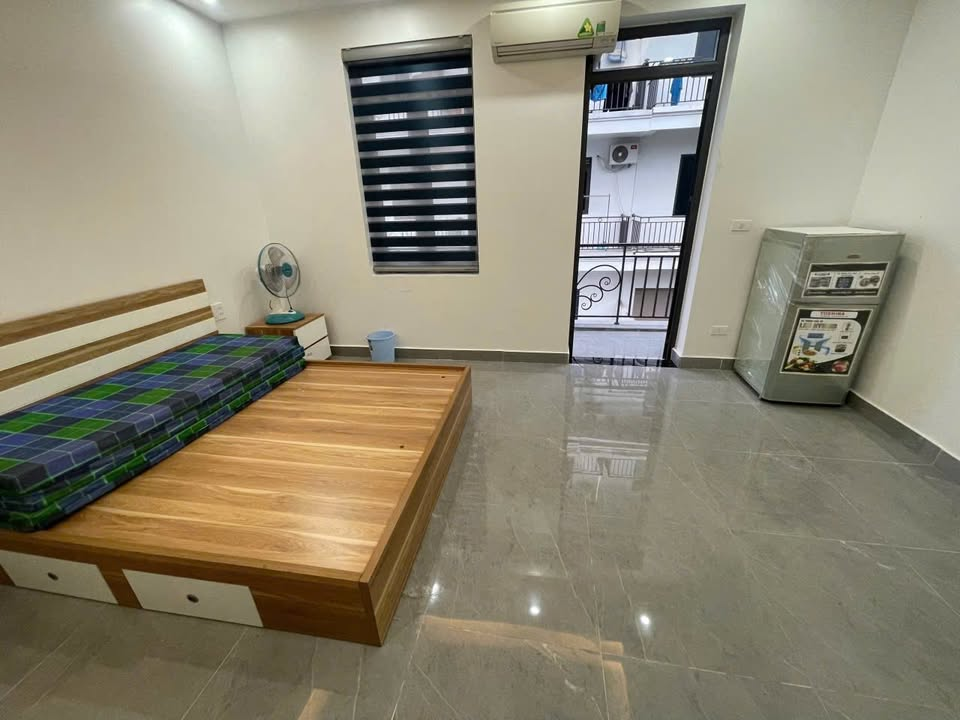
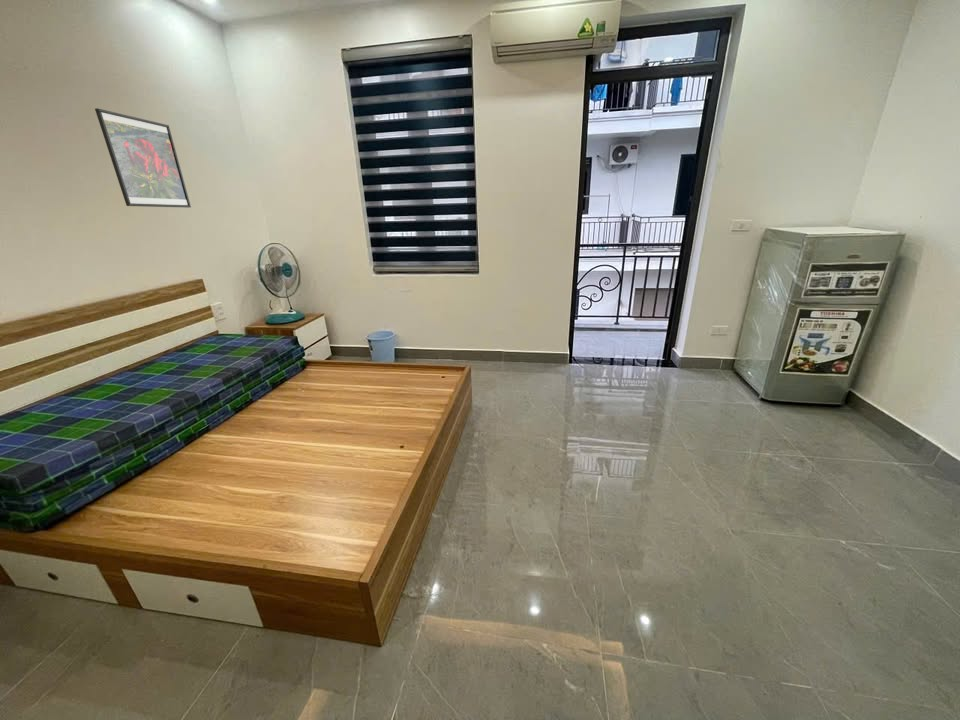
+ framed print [94,107,192,209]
